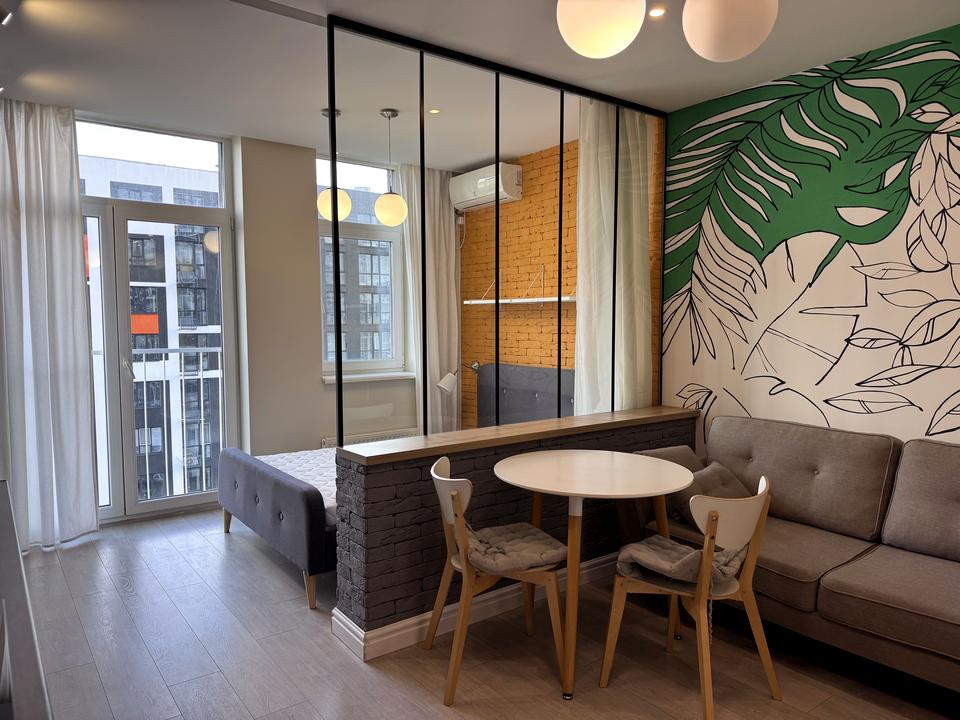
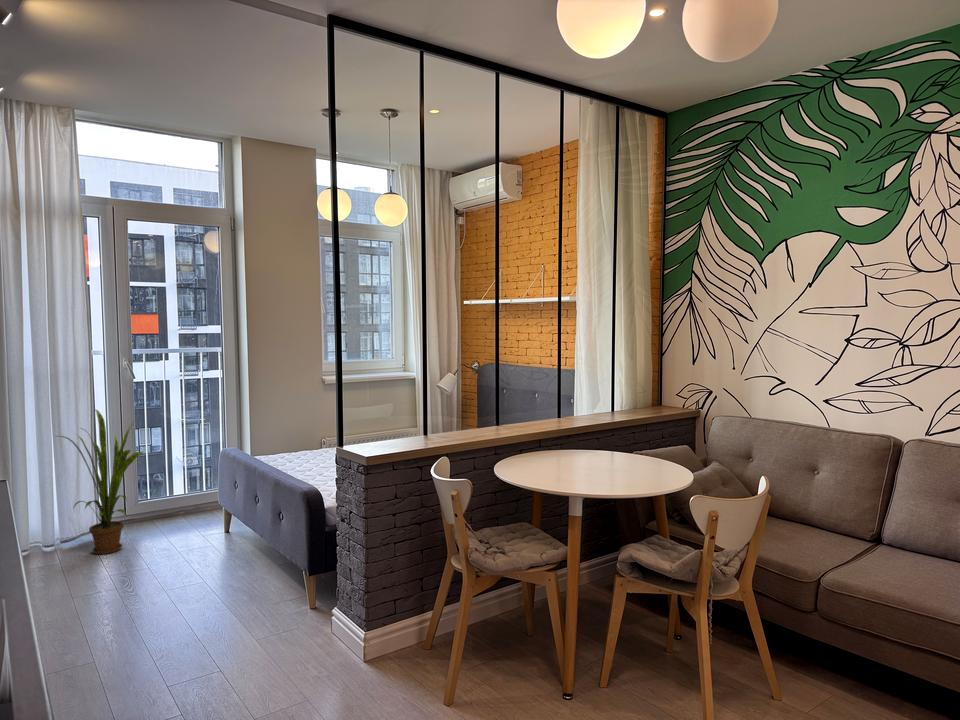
+ house plant [56,408,144,555]
